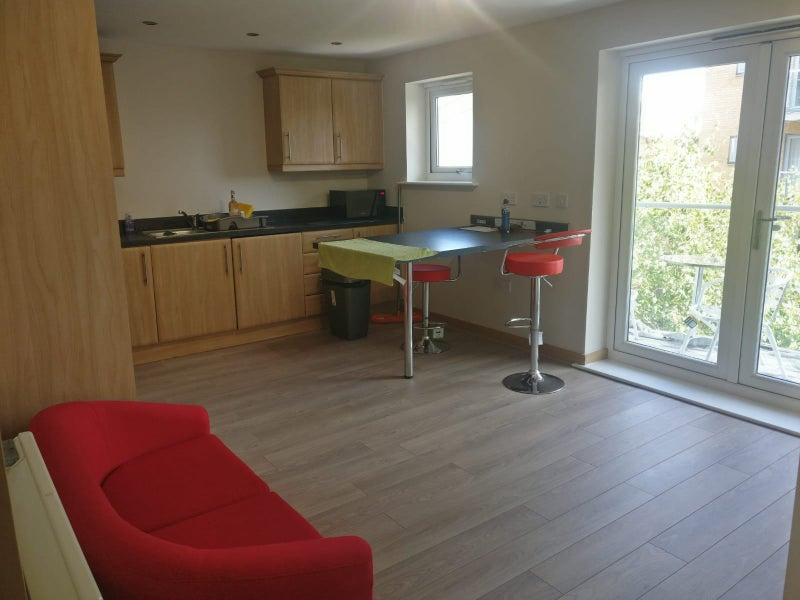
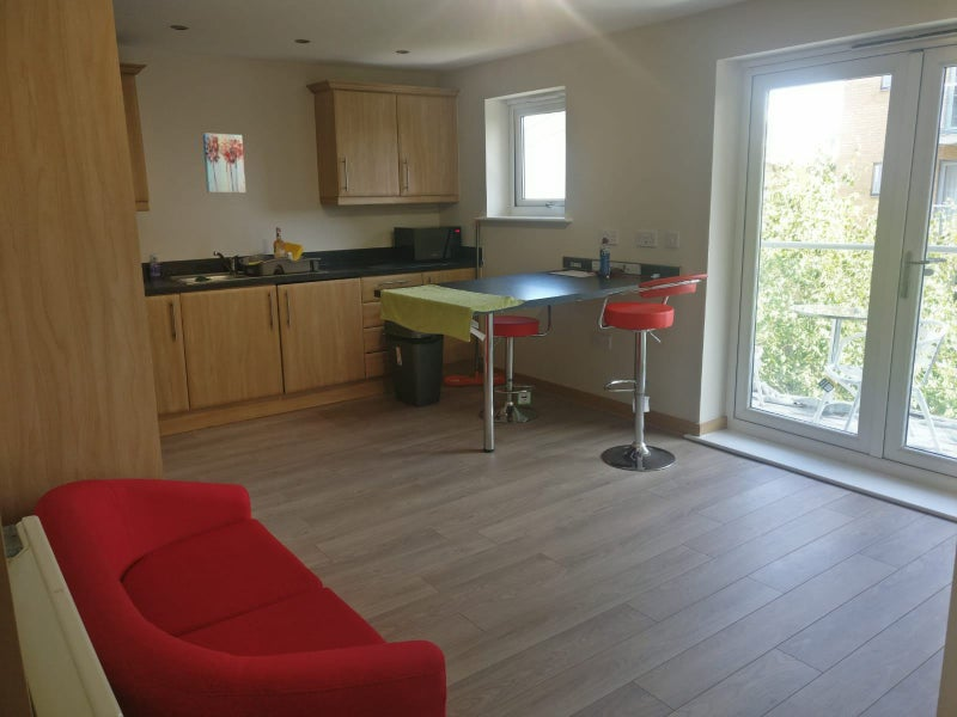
+ wall art [201,131,246,194]
